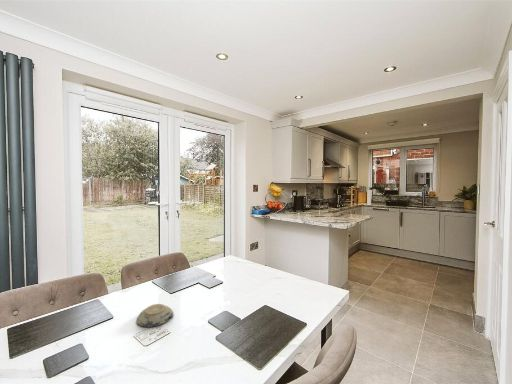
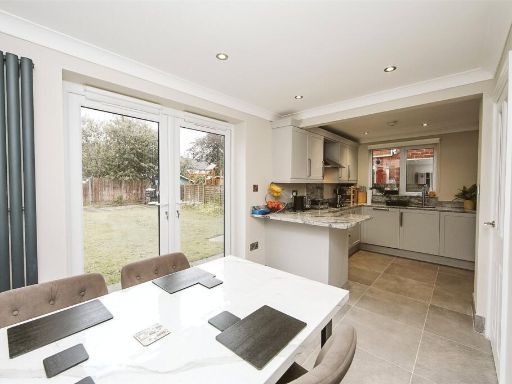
- decorative bowl [136,303,174,328]
